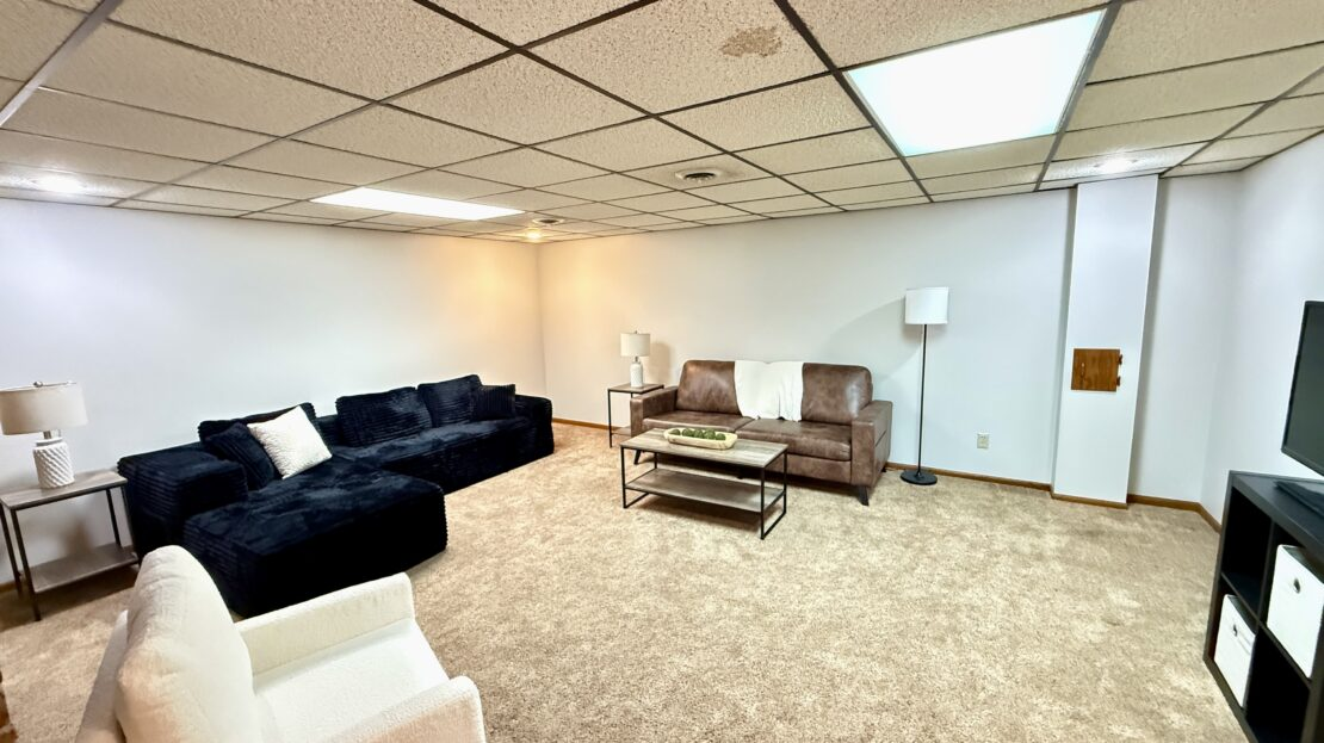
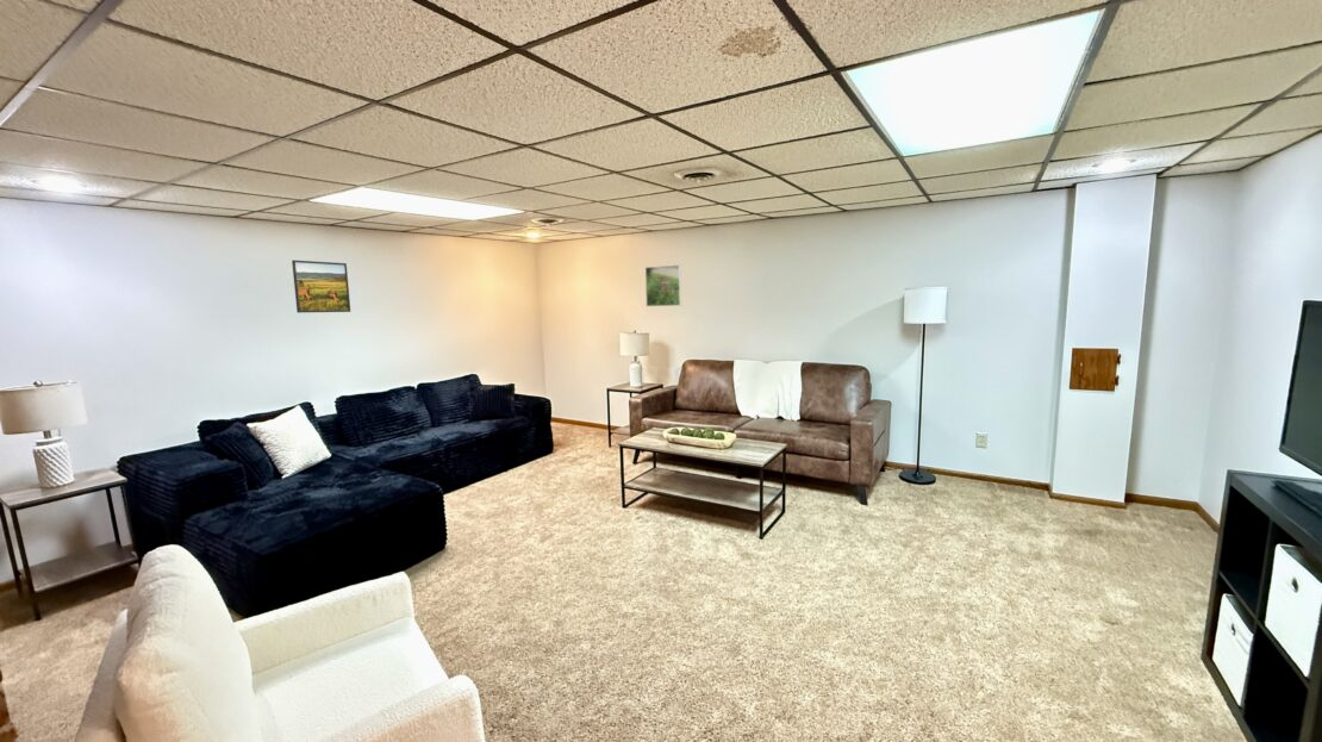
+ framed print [644,263,682,307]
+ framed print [291,258,351,313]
